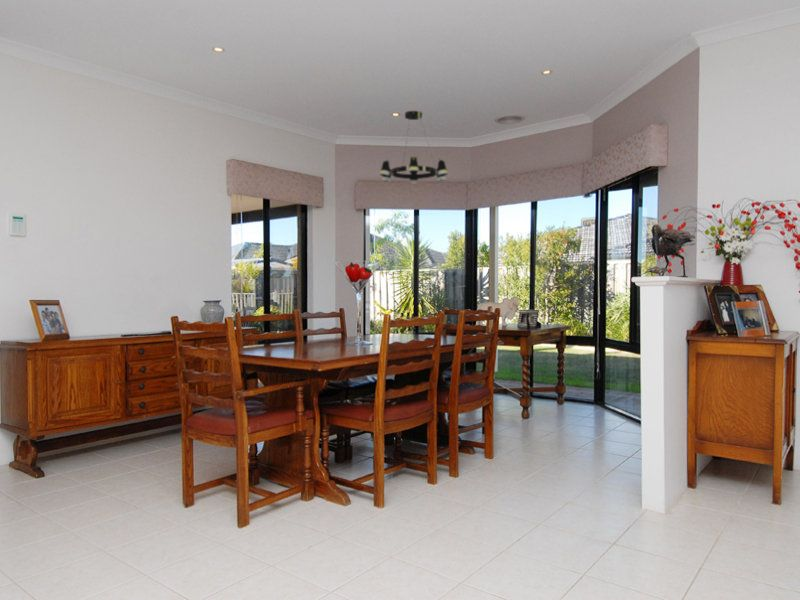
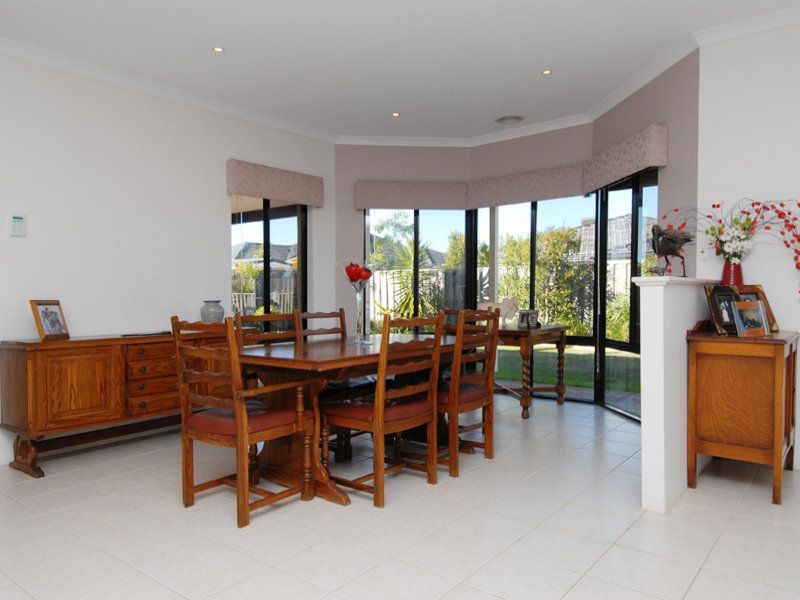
- chandelier [379,110,449,185]
